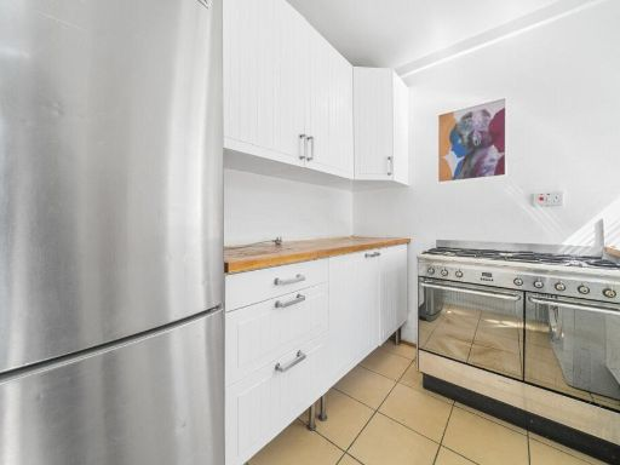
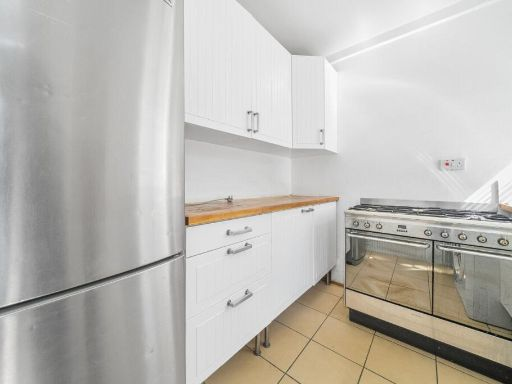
- wall art [436,96,509,185]
